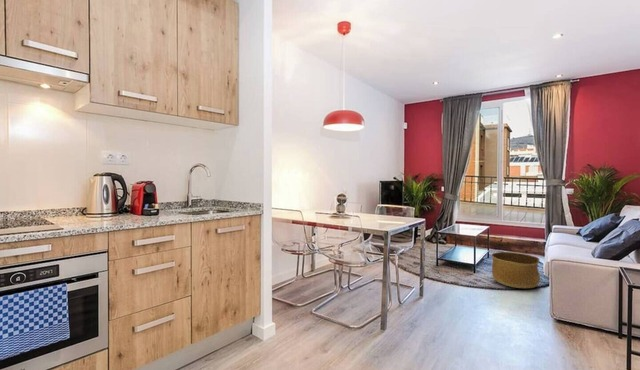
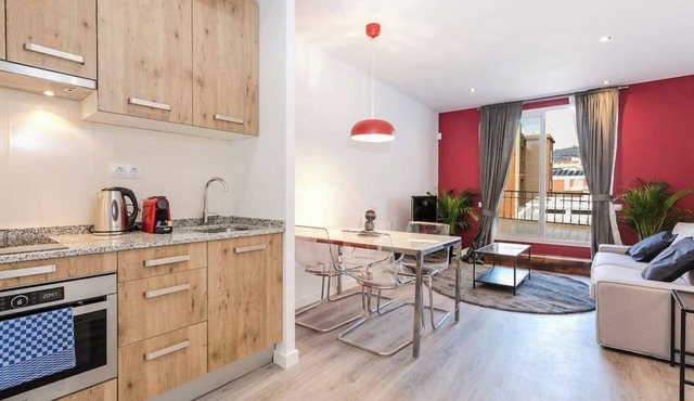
- basket [490,251,541,289]
